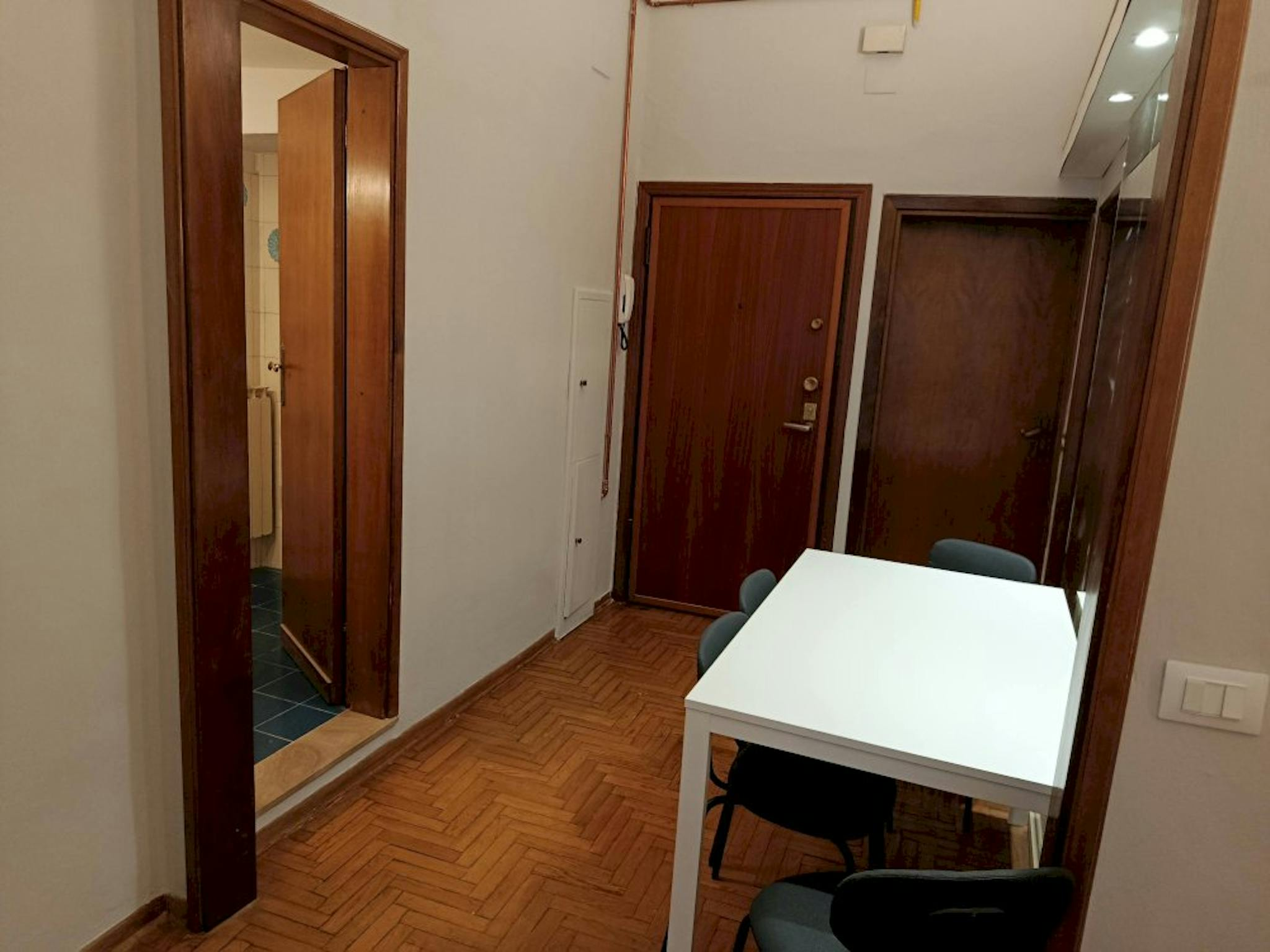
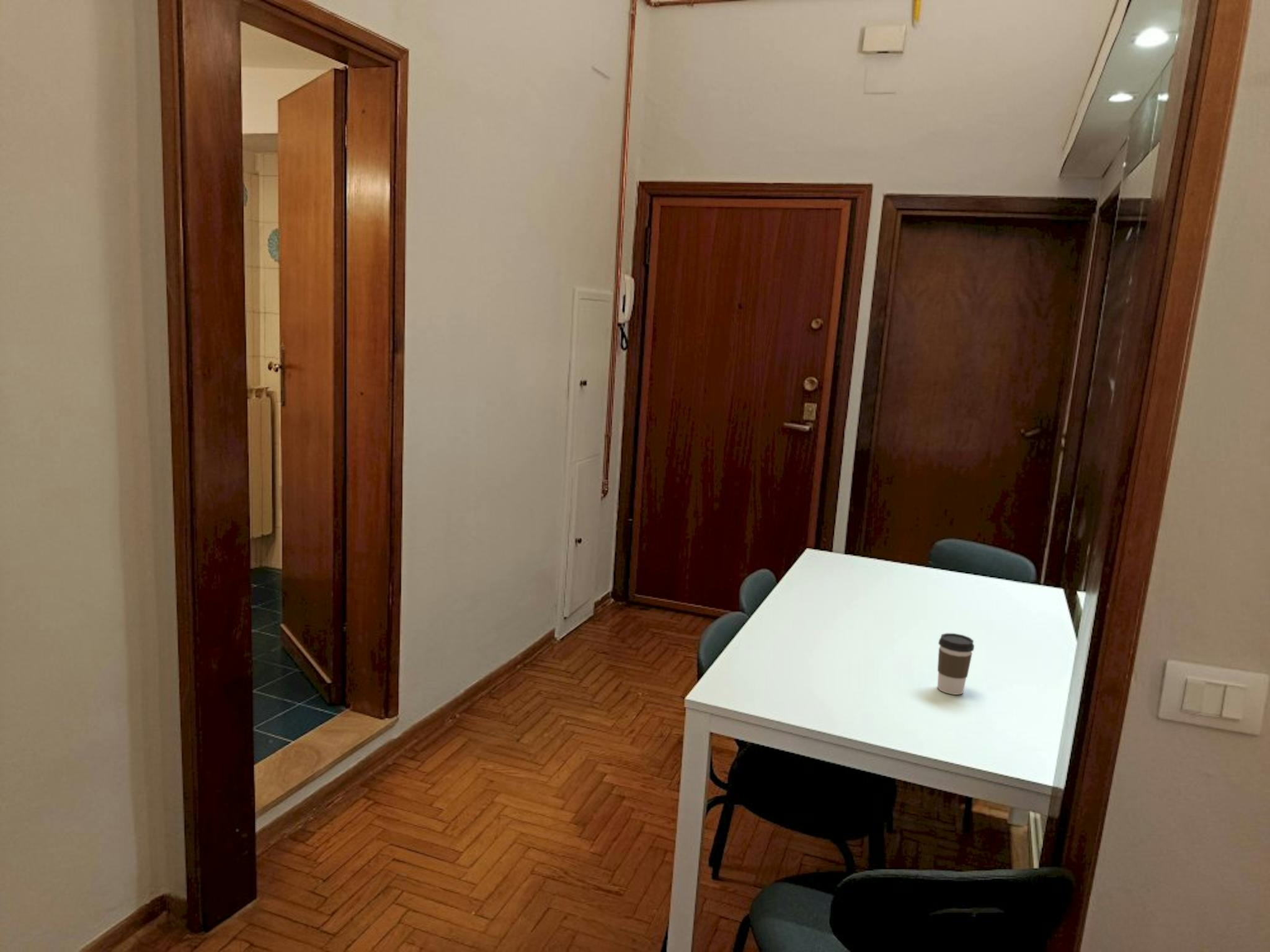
+ coffee cup [937,633,975,695]
